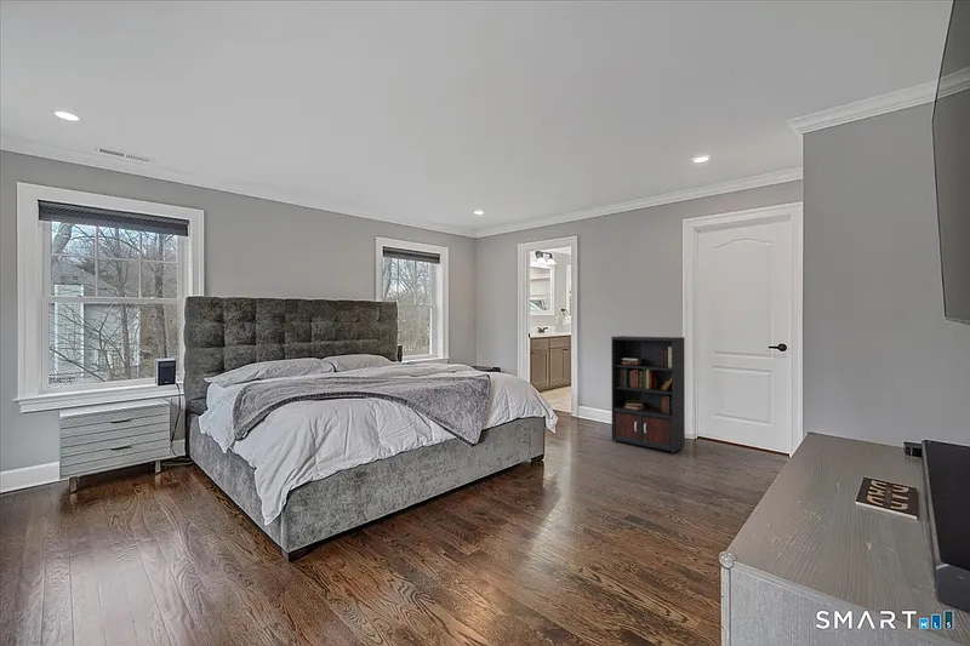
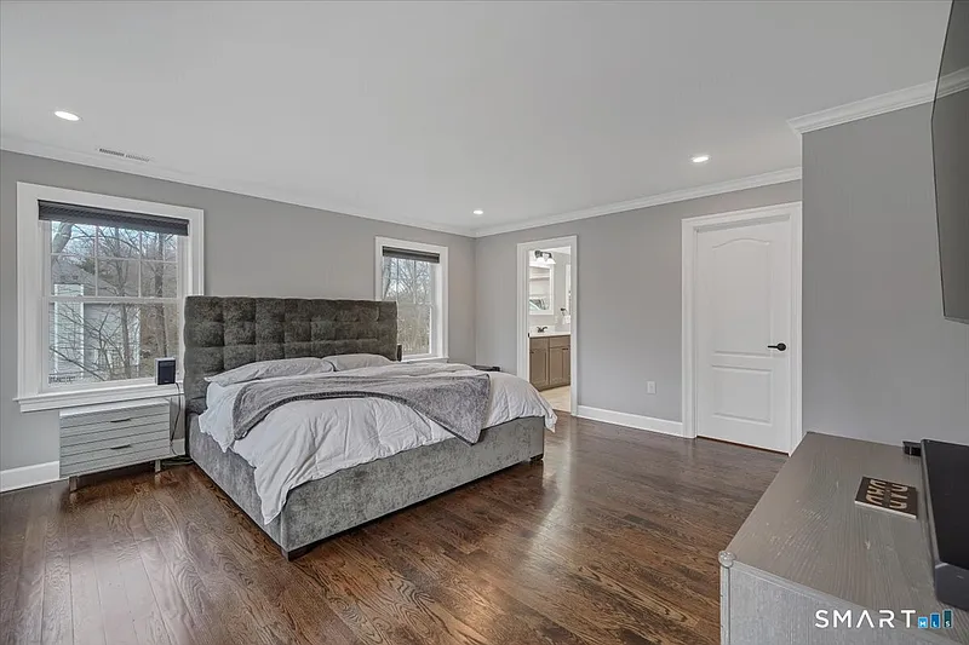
- bookcase [610,335,714,455]
